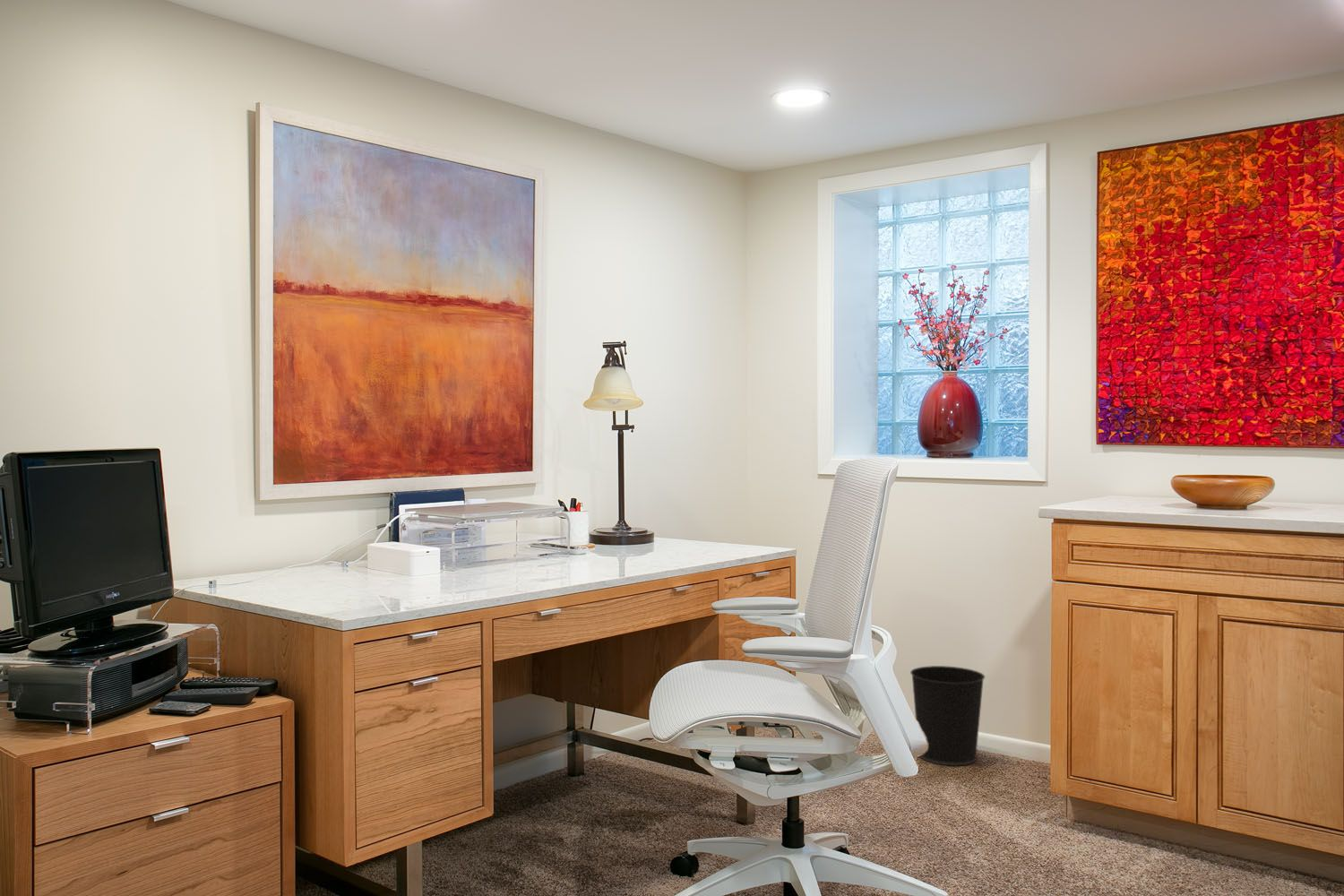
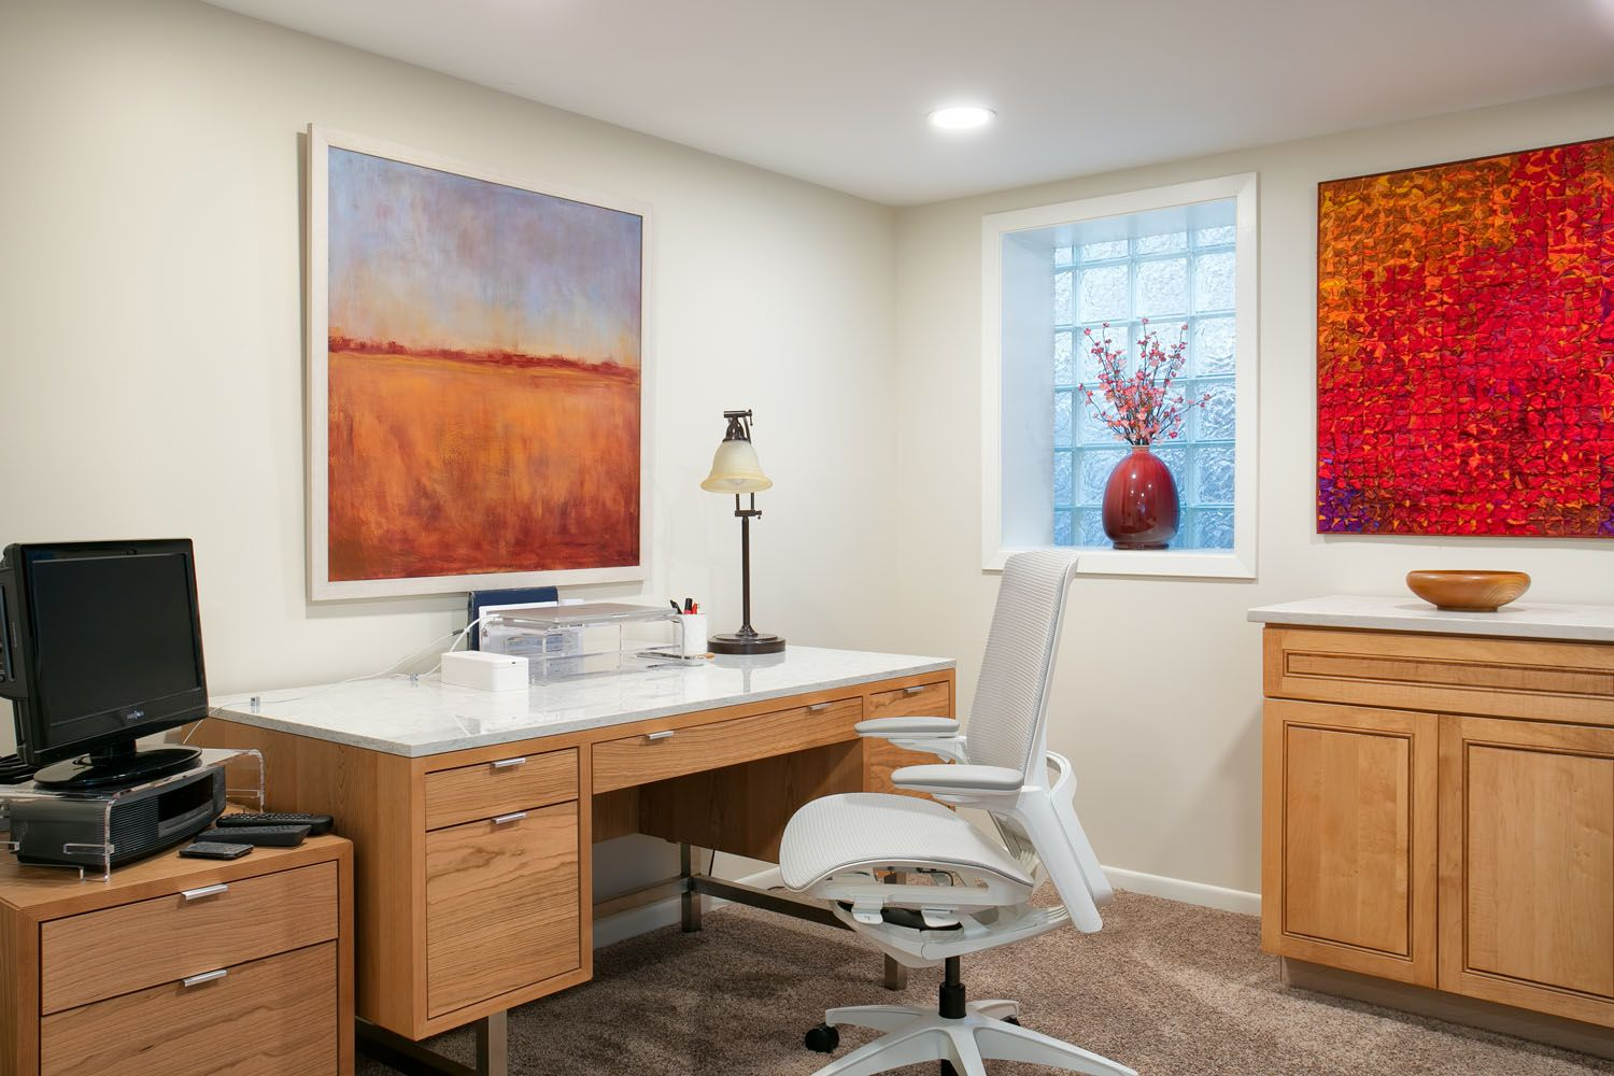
- wastebasket [909,665,986,767]
